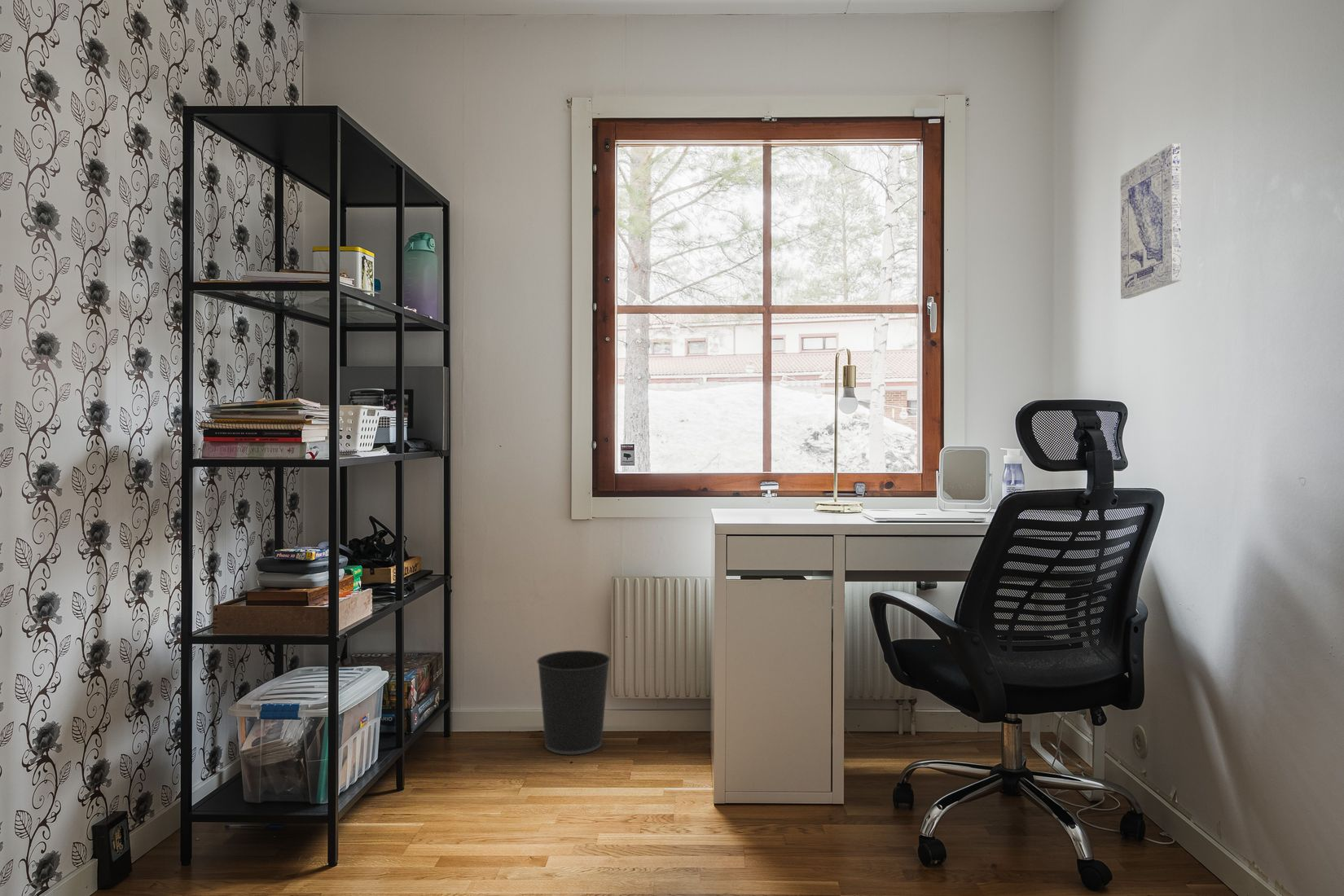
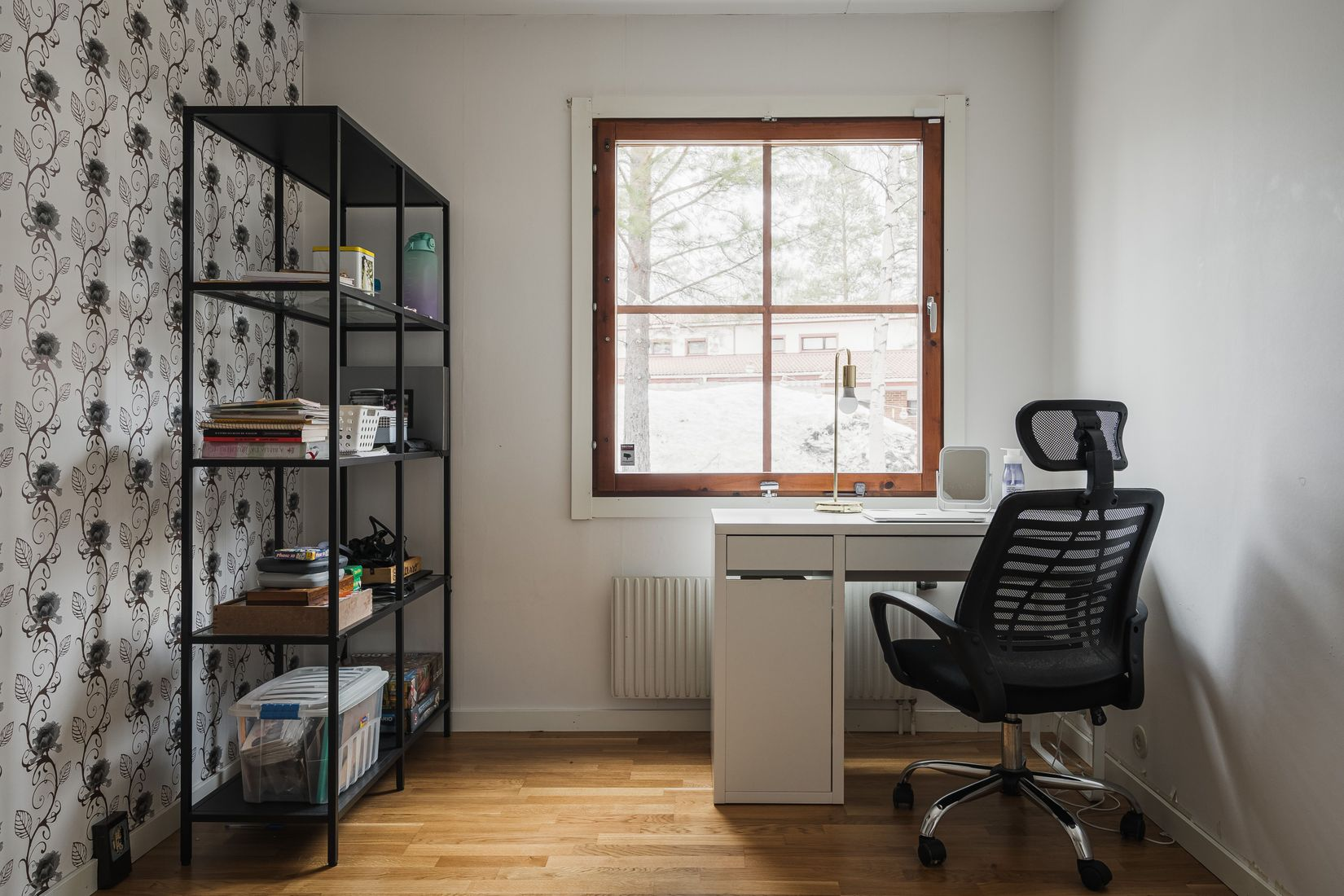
- wastebasket [536,649,611,755]
- wall art [1120,143,1182,300]
